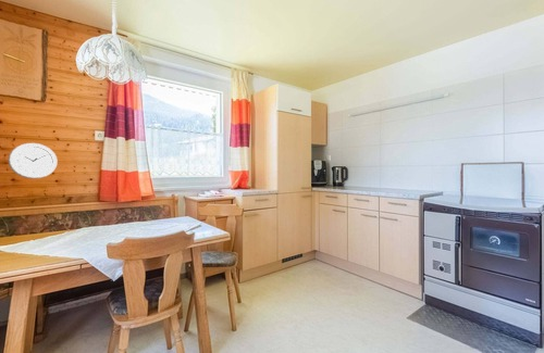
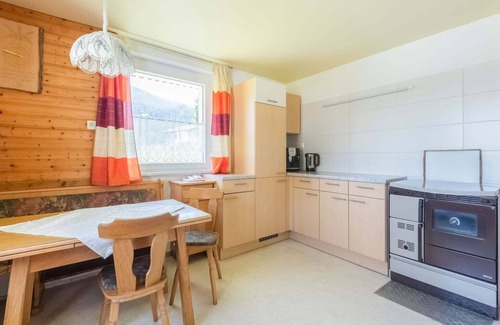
- wall clock [8,142,59,179]
